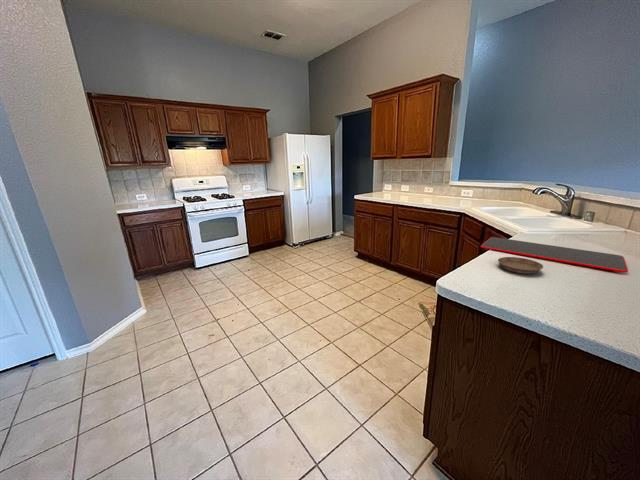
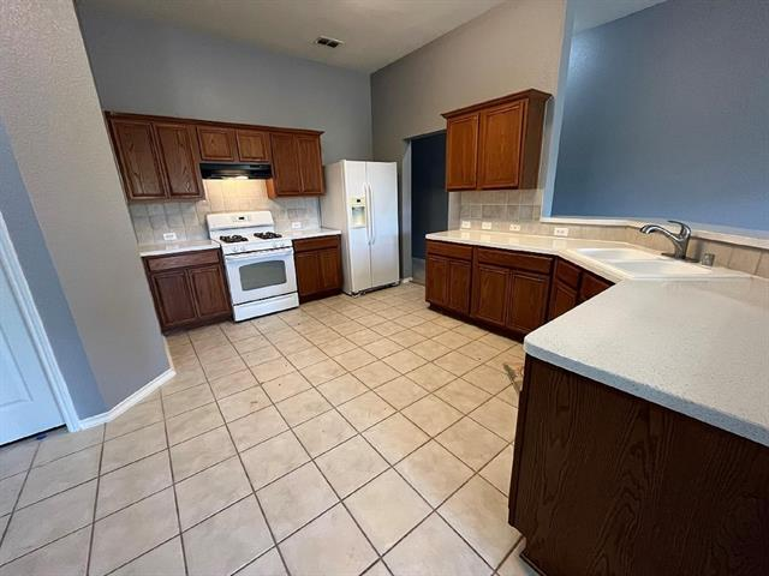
- saucer [497,256,544,275]
- cutting board [480,236,629,273]
